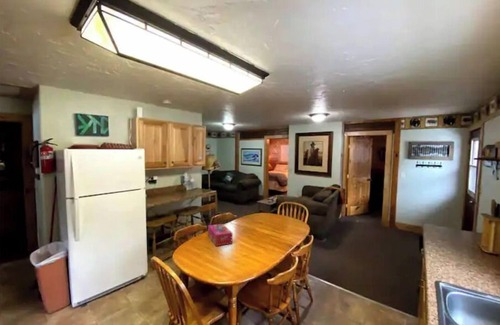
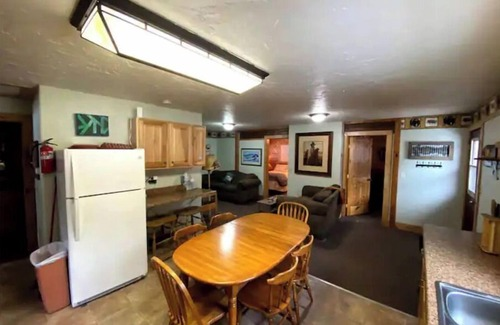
- tissue box [207,223,234,247]
